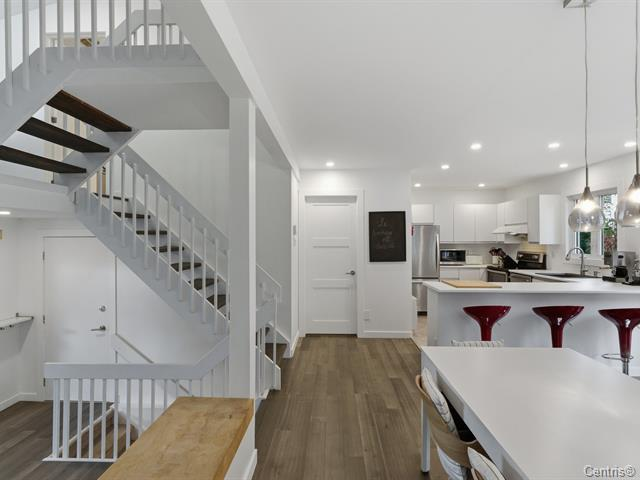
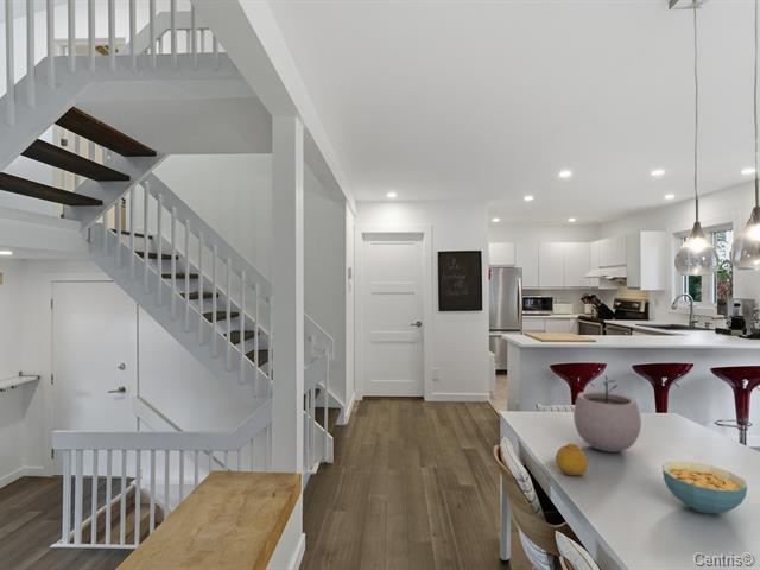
+ fruit [555,443,589,476]
+ cereal bowl [661,460,748,515]
+ plant pot [572,375,642,454]
